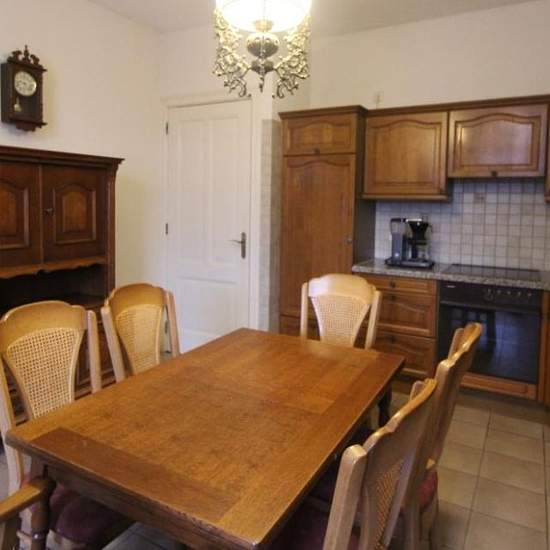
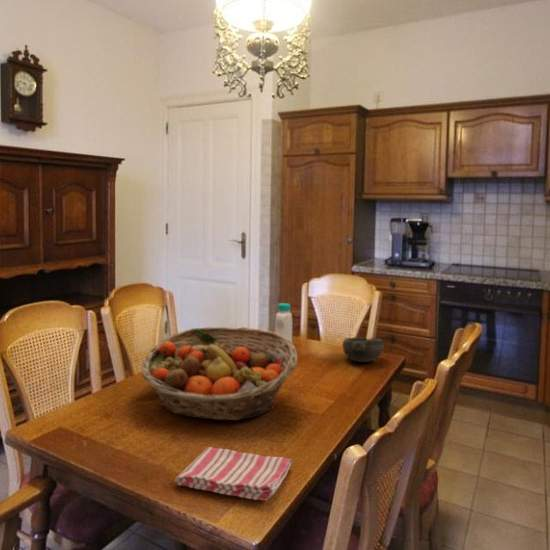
+ dish towel [174,446,293,502]
+ bowl [341,336,385,363]
+ bottle [274,302,294,345]
+ fruit basket [140,326,299,421]
